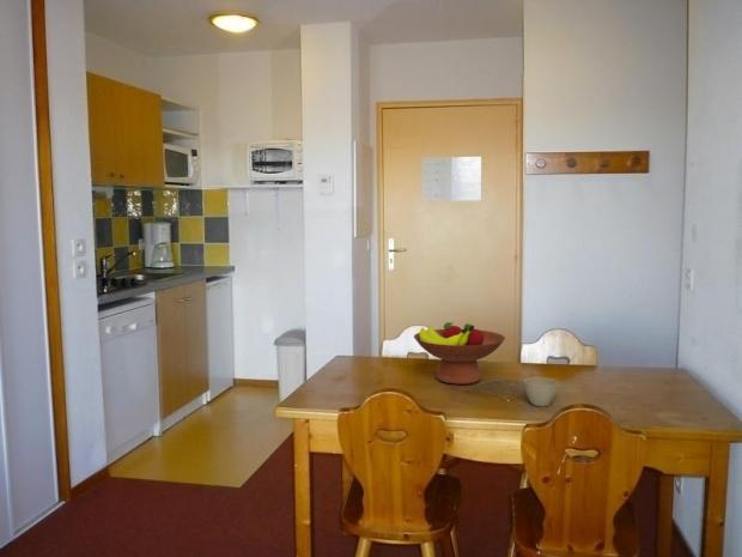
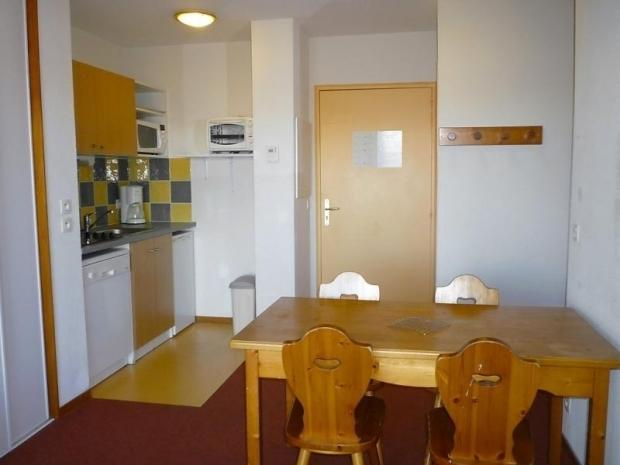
- flower pot [523,376,559,407]
- fruit bowl [413,321,506,386]
